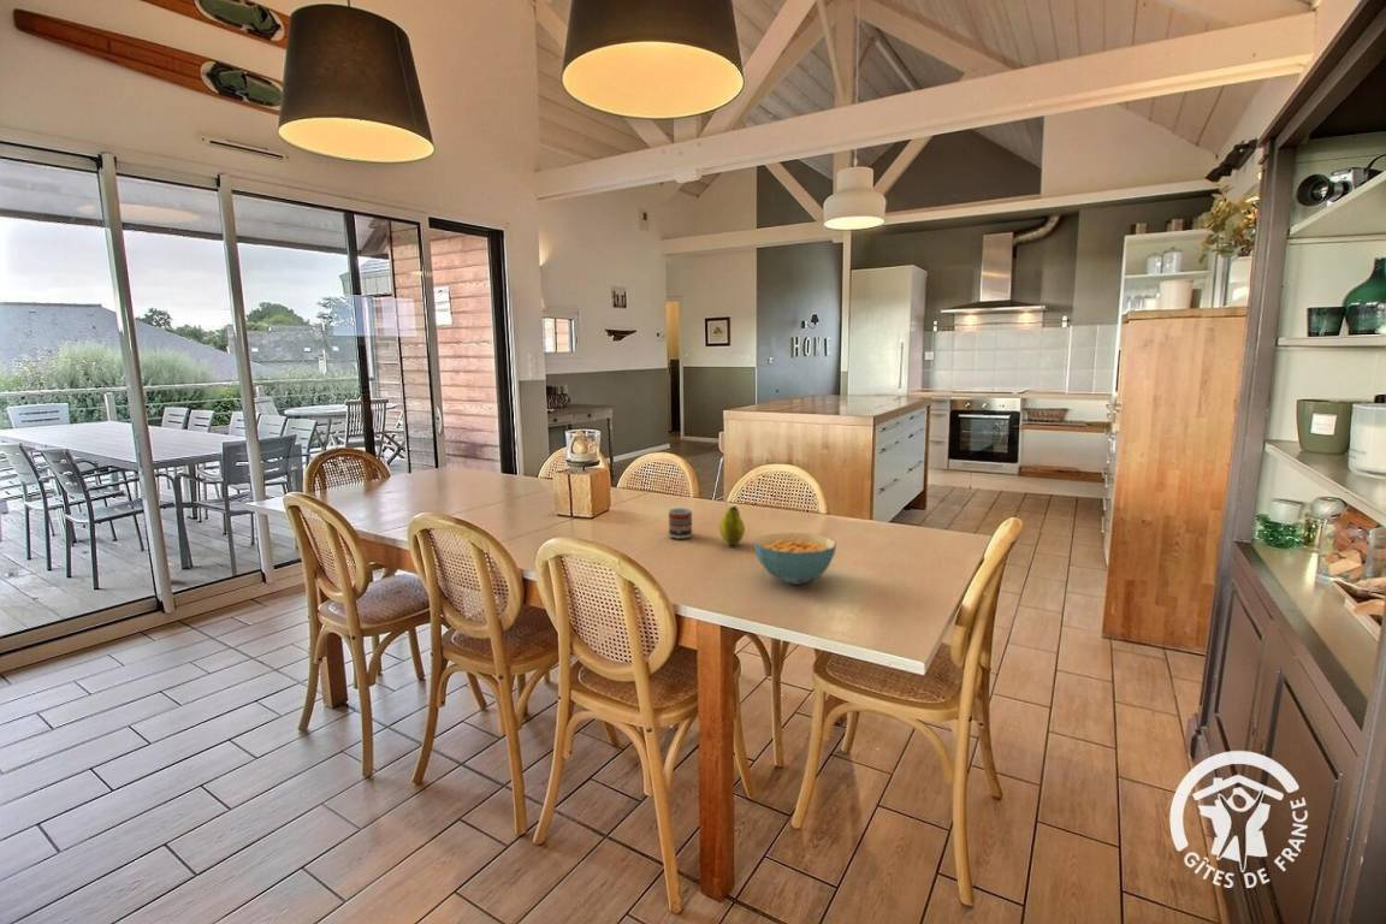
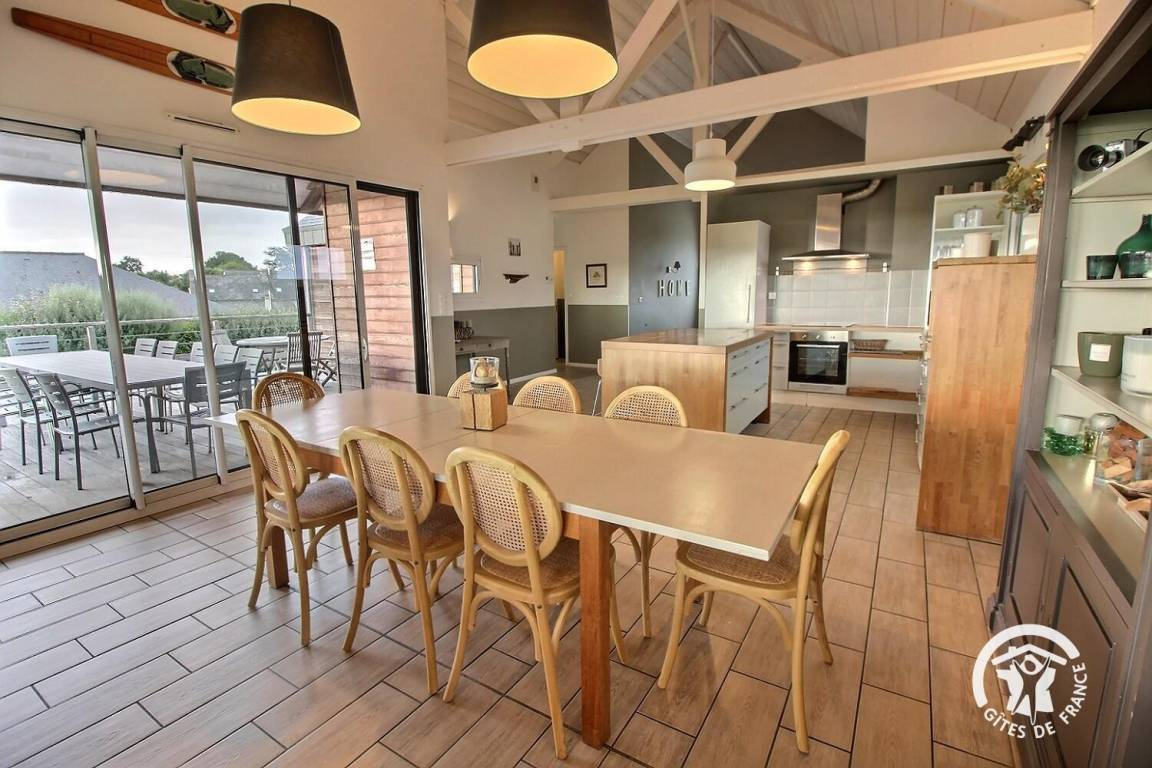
- fruit [718,505,746,547]
- cup [668,507,693,540]
- cereal bowl [753,532,837,586]
